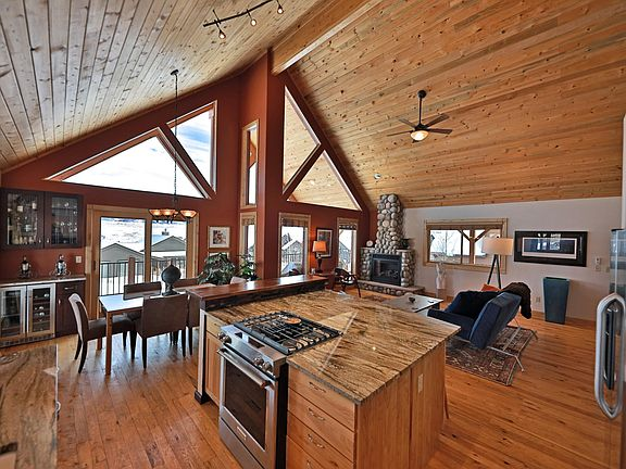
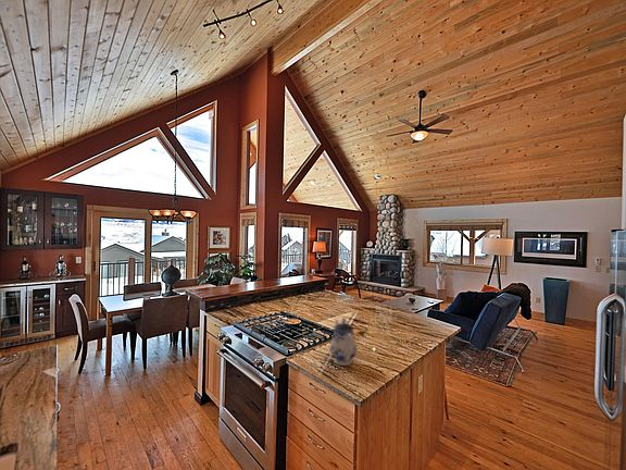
+ teapot [329,317,358,367]
